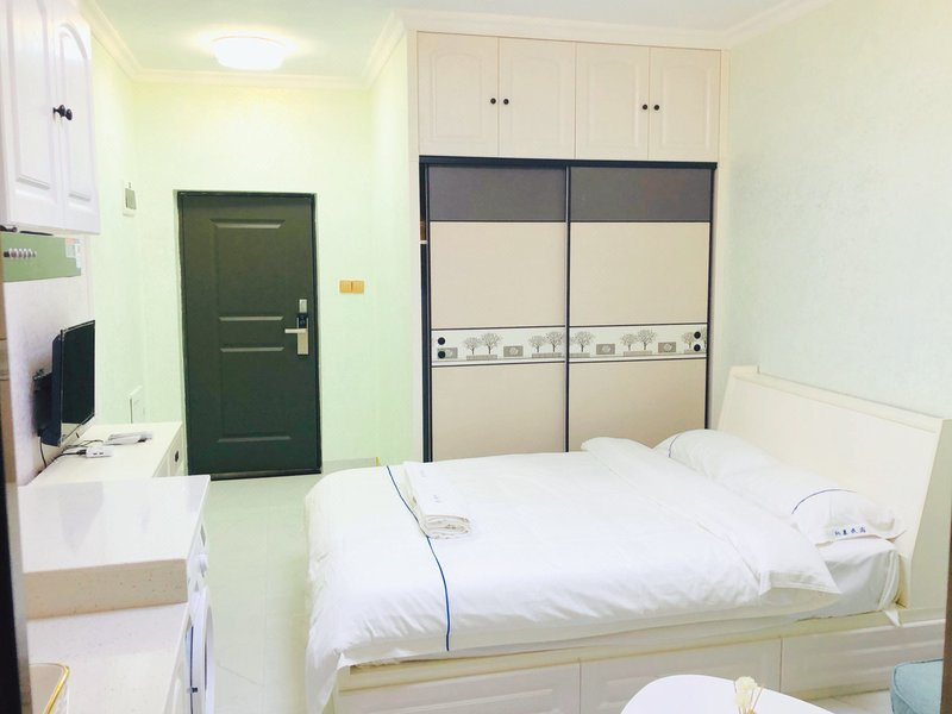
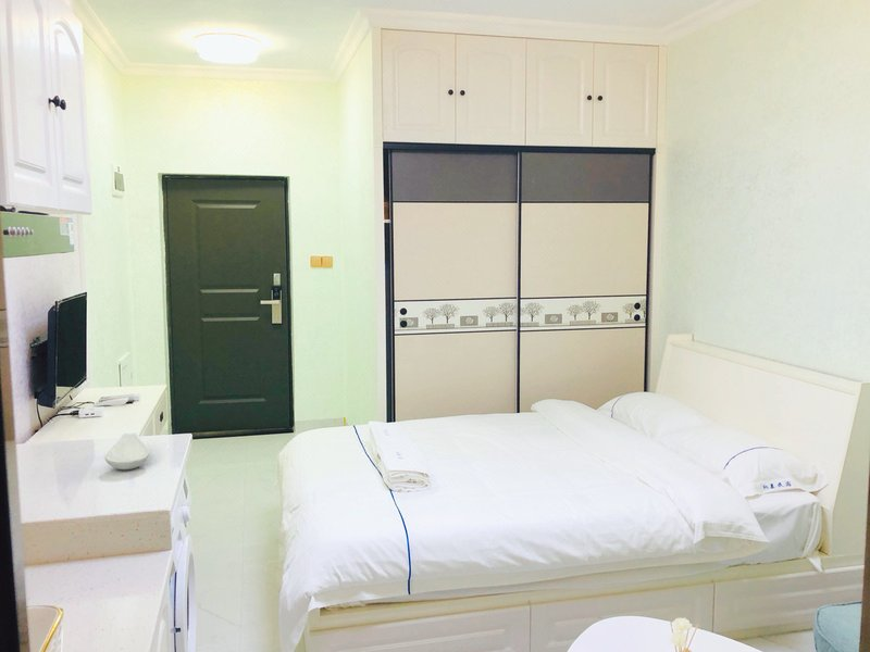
+ spoon rest [103,431,150,471]
